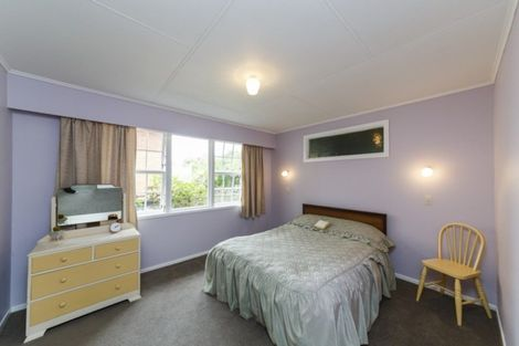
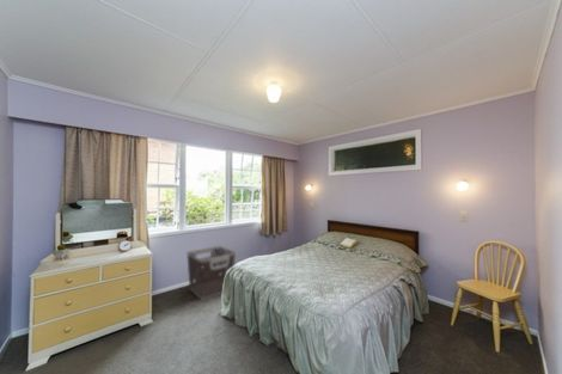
+ clothes hamper [185,245,237,301]
